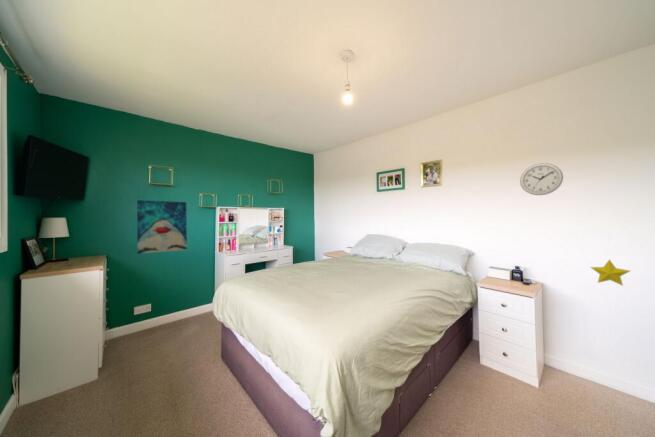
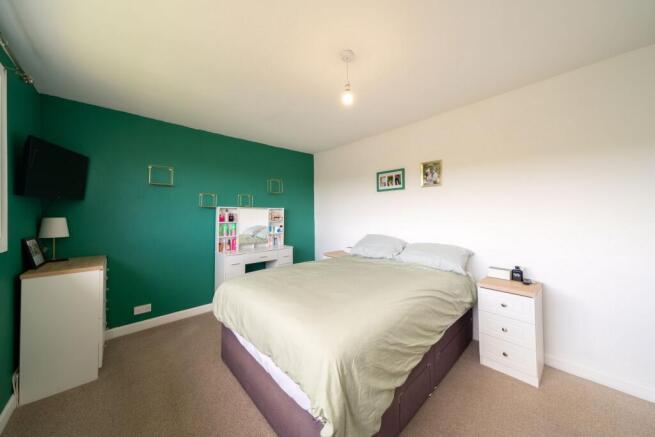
- wall clock [519,162,564,196]
- wall art [136,199,188,255]
- decorative star [589,258,631,287]
